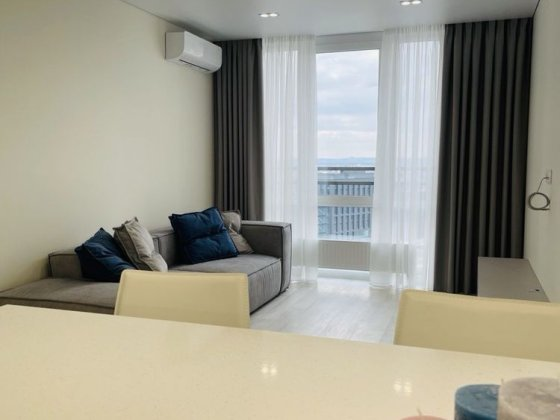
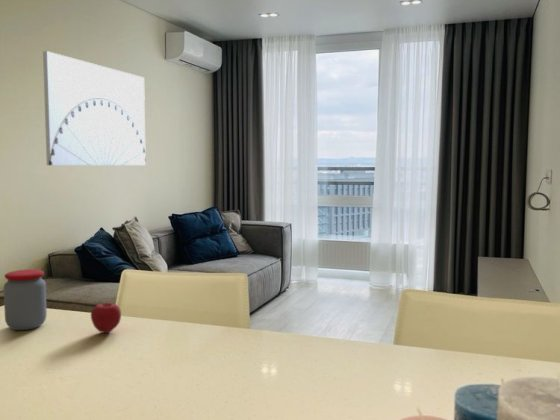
+ jar [3,268,48,331]
+ apple [90,301,122,334]
+ wall art [42,50,147,166]
